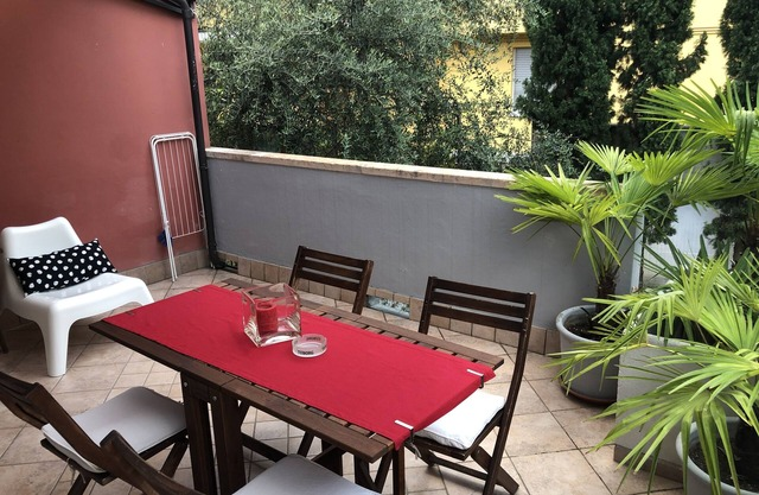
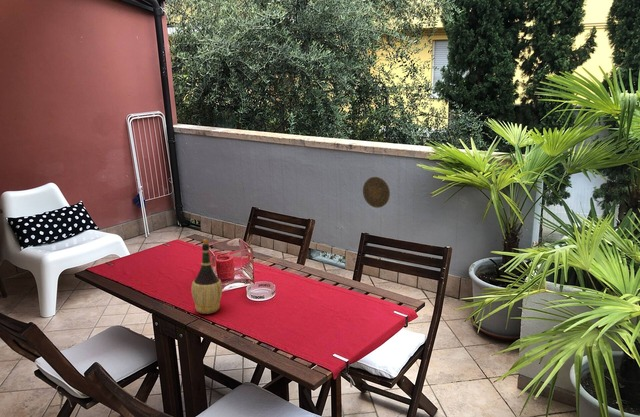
+ wine bottle [190,238,223,315]
+ decorative plate [362,176,391,209]
